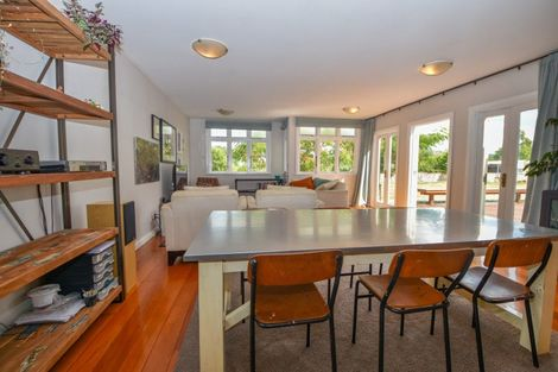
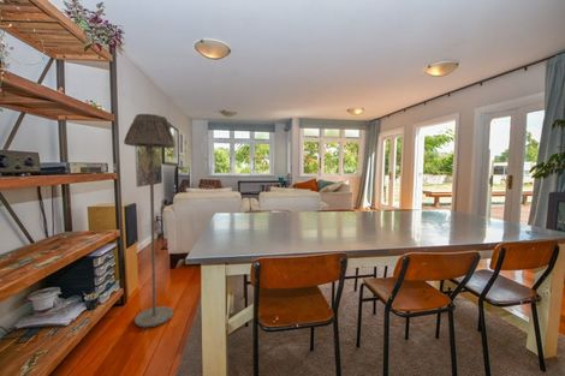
+ floor lamp [123,113,177,329]
